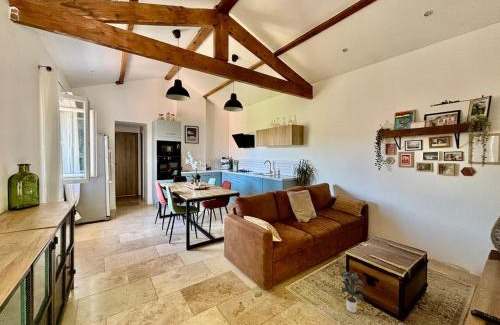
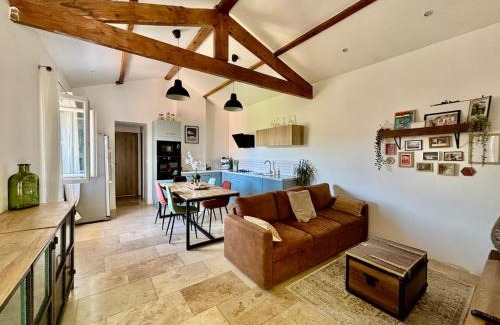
- potted plant [340,270,367,314]
